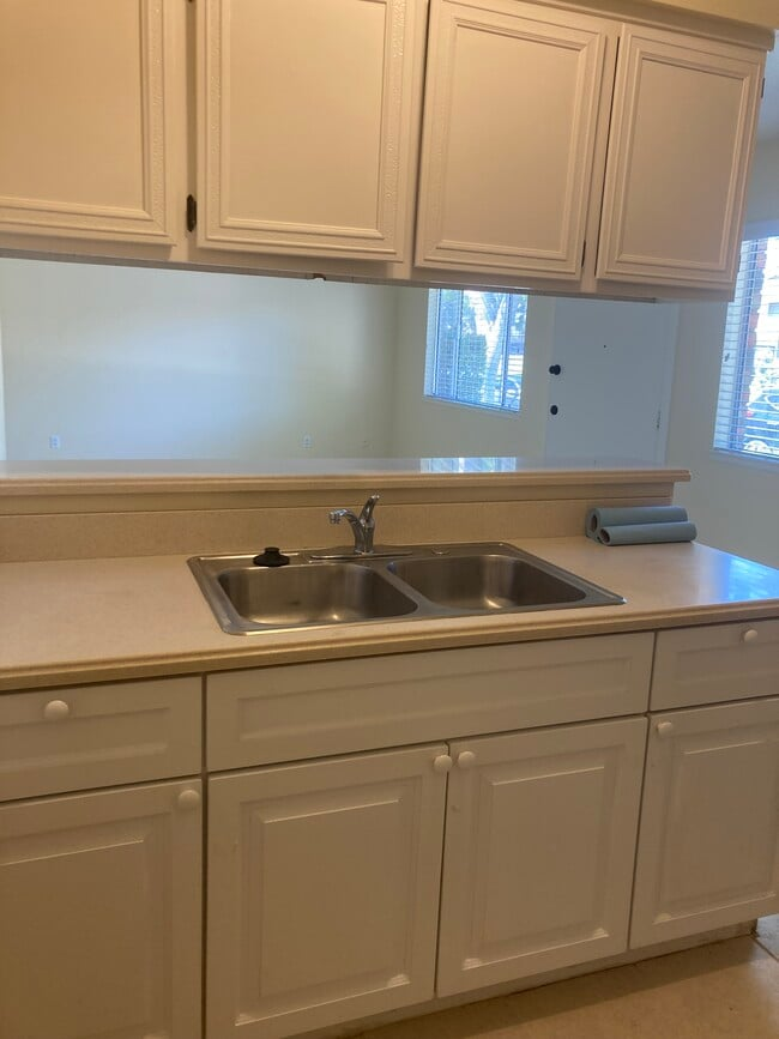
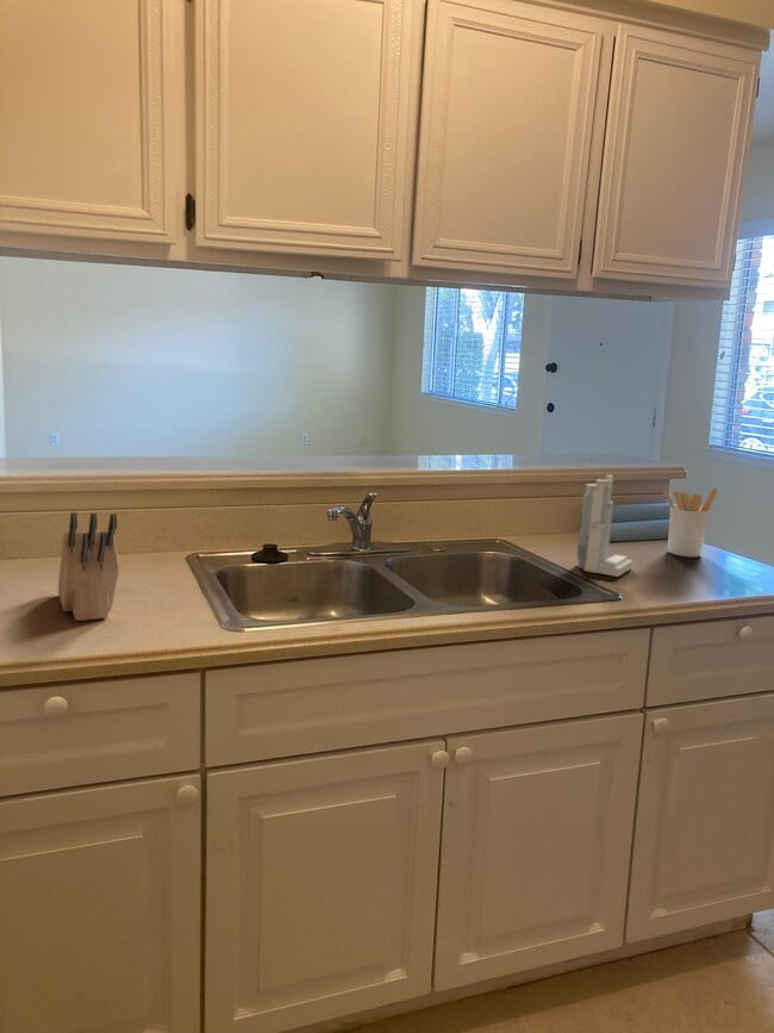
+ knife block [57,511,120,622]
+ utensil holder [663,487,718,558]
+ architectural model [576,474,633,578]
